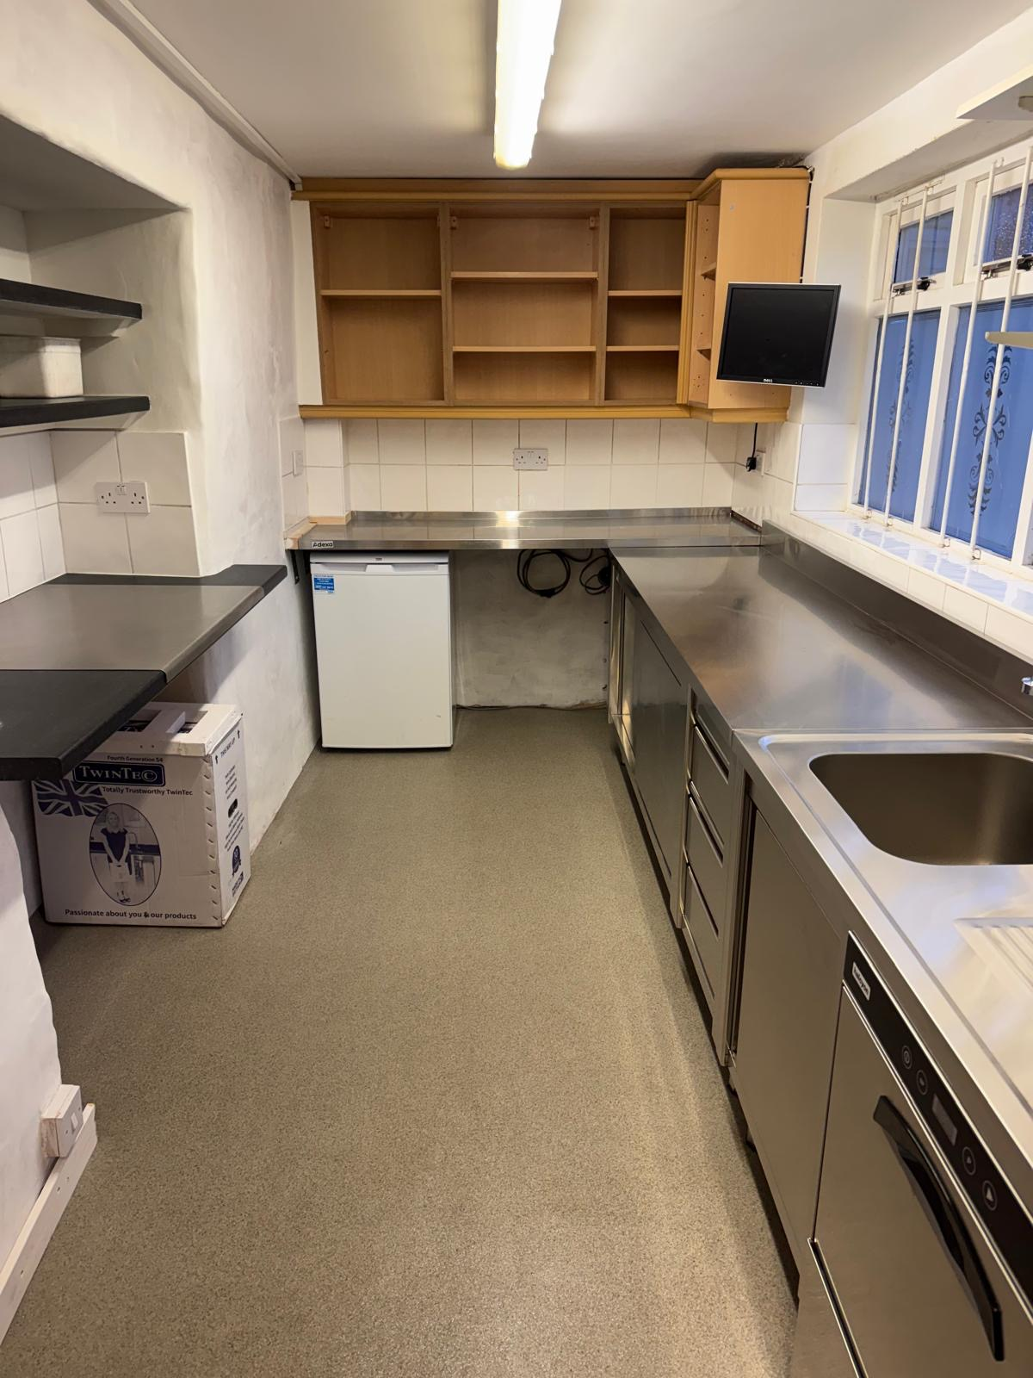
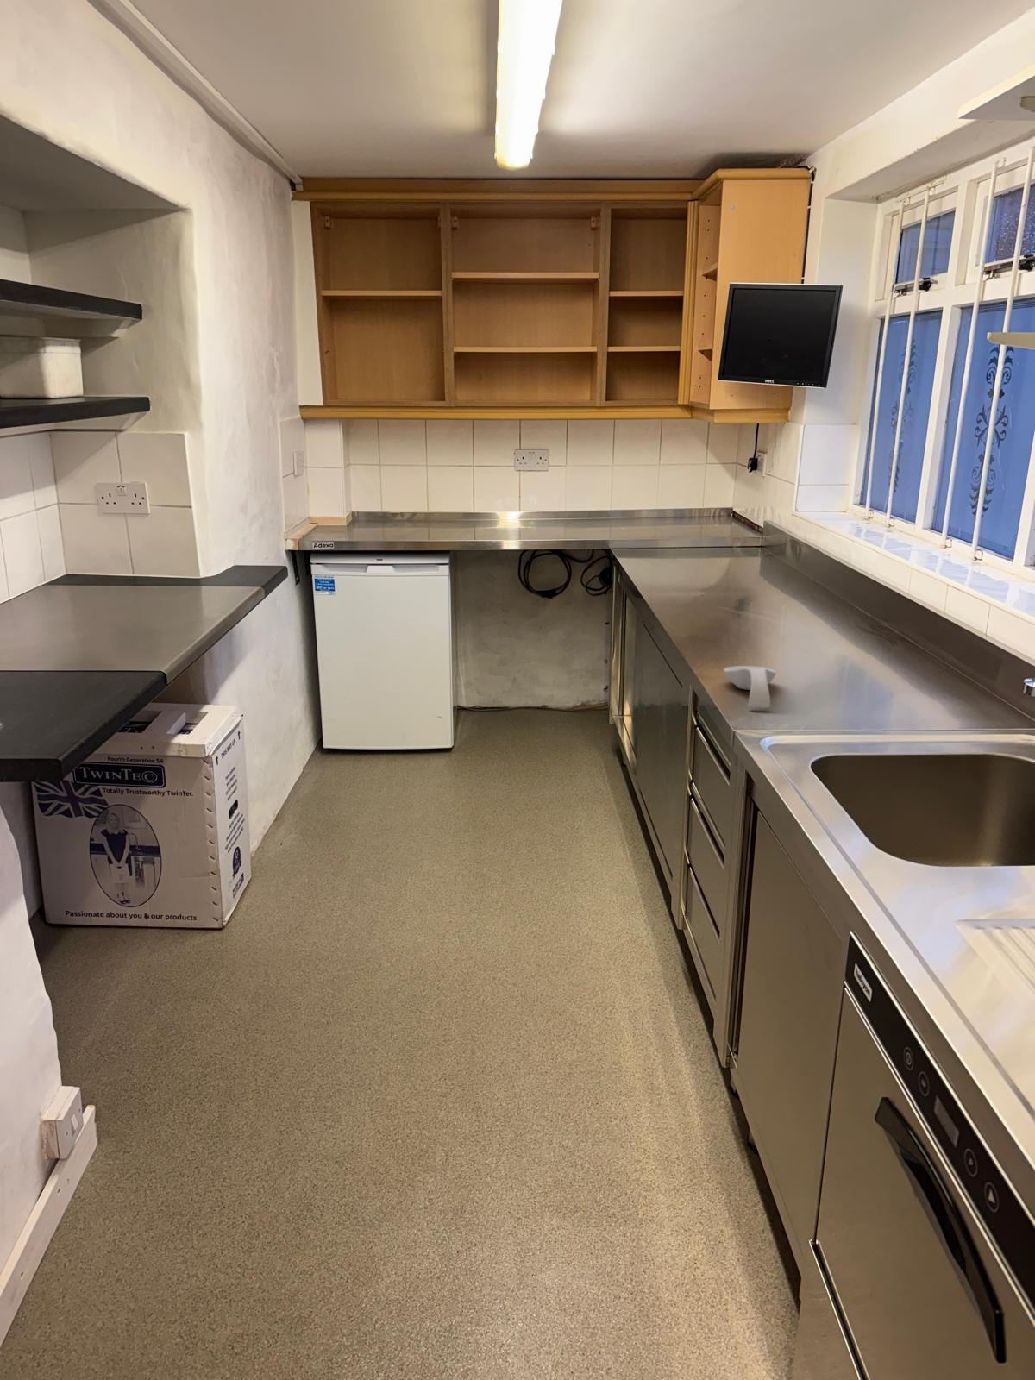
+ spoon rest [723,665,777,708]
